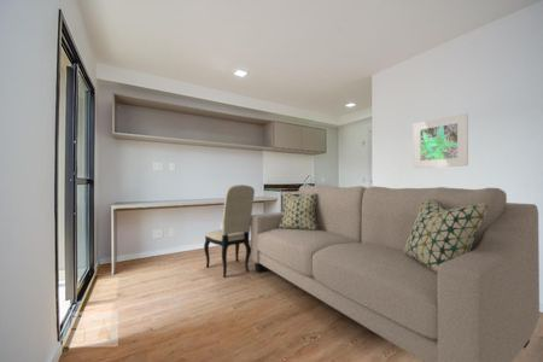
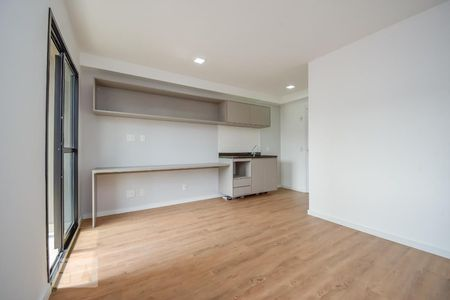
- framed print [411,112,469,169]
- dining chair [203,183,256,279]
- sofa [250,183,541,362]
